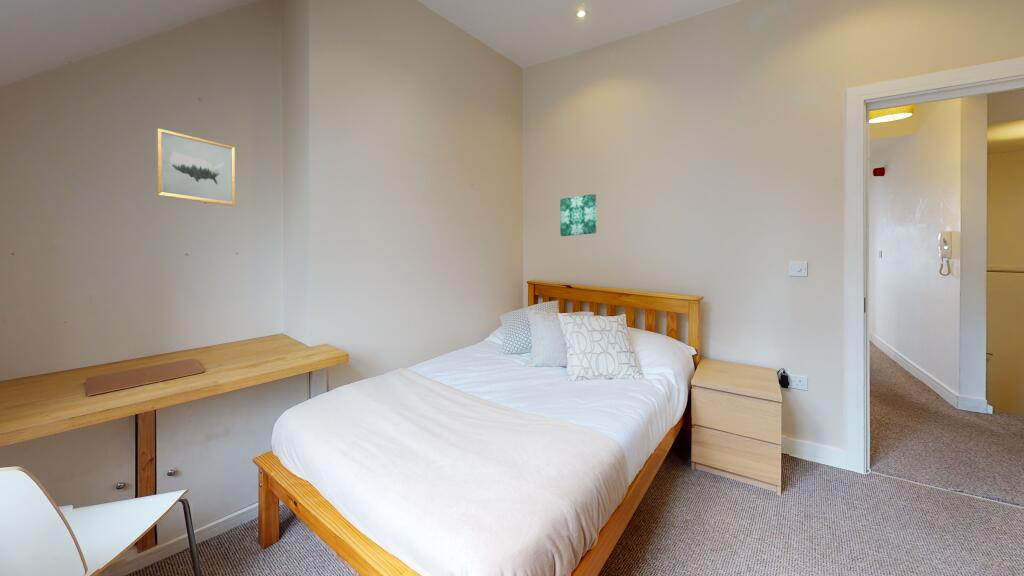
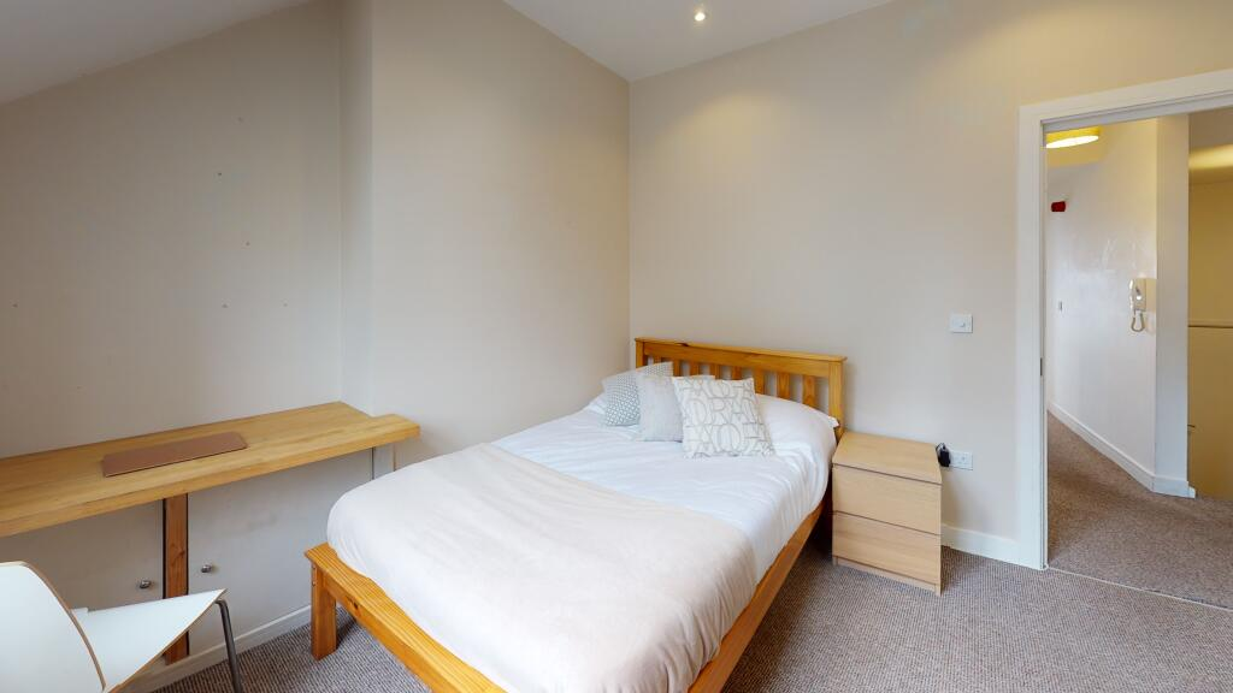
- wall art [559,193,597,237]
- wall art [155,128,236,207]
